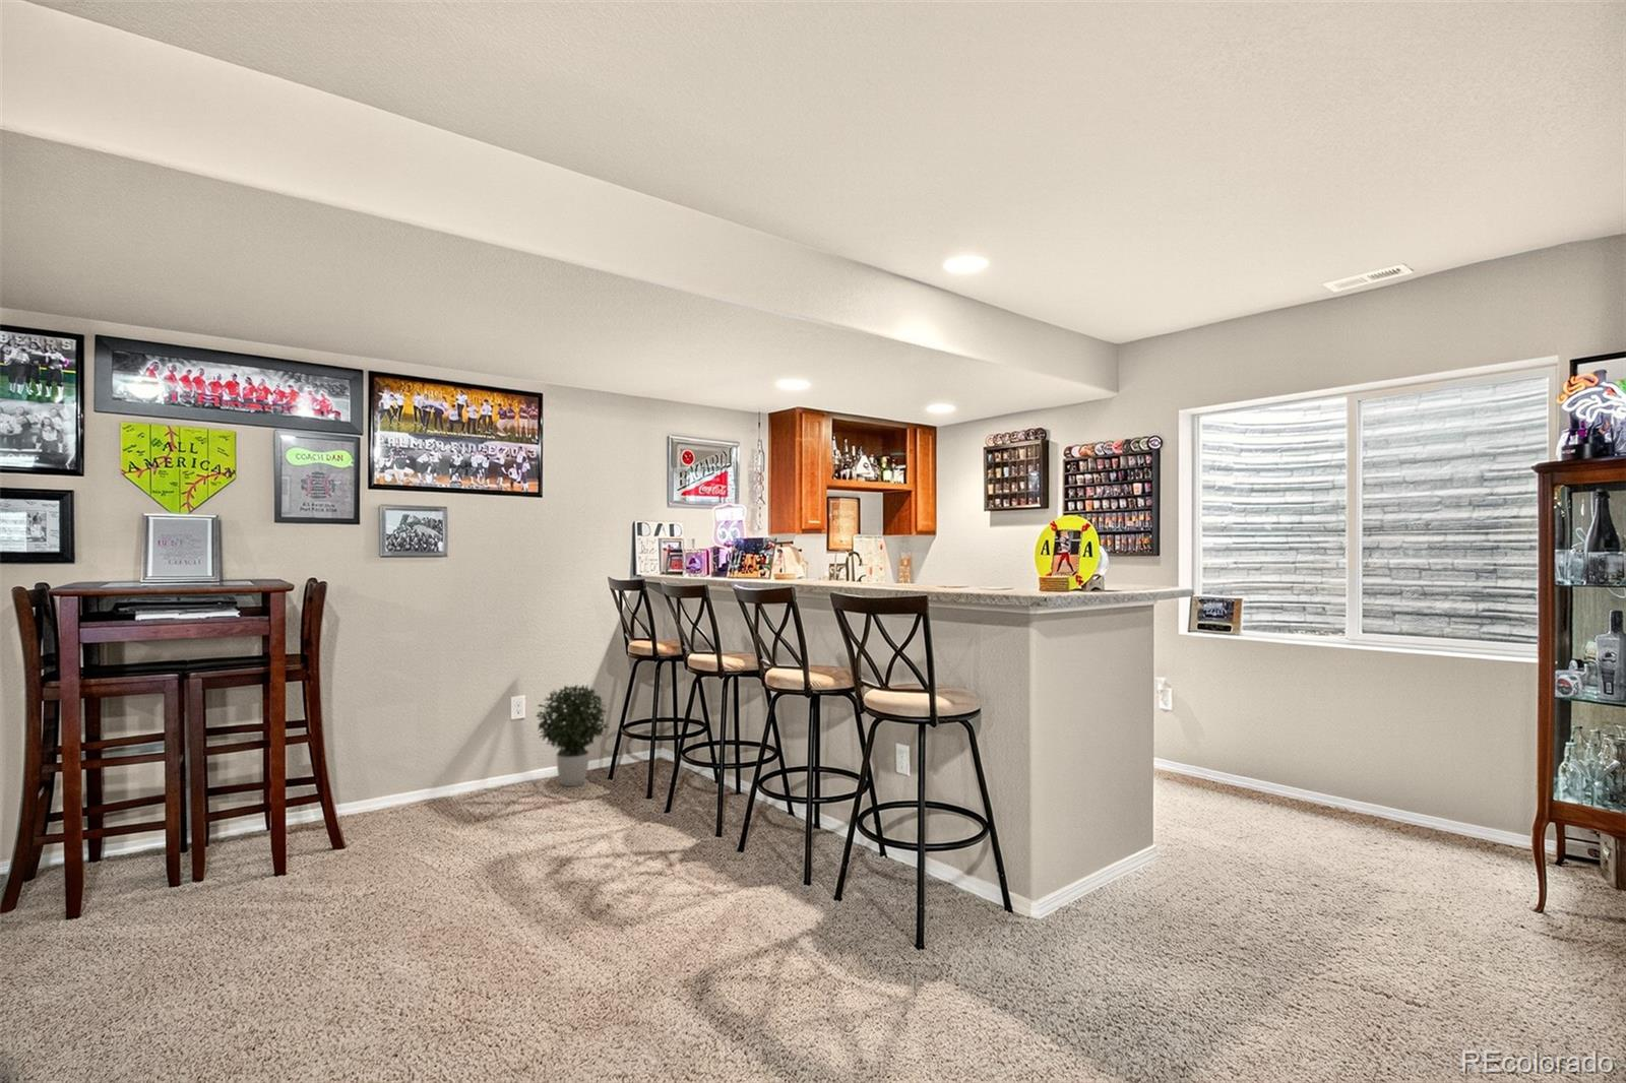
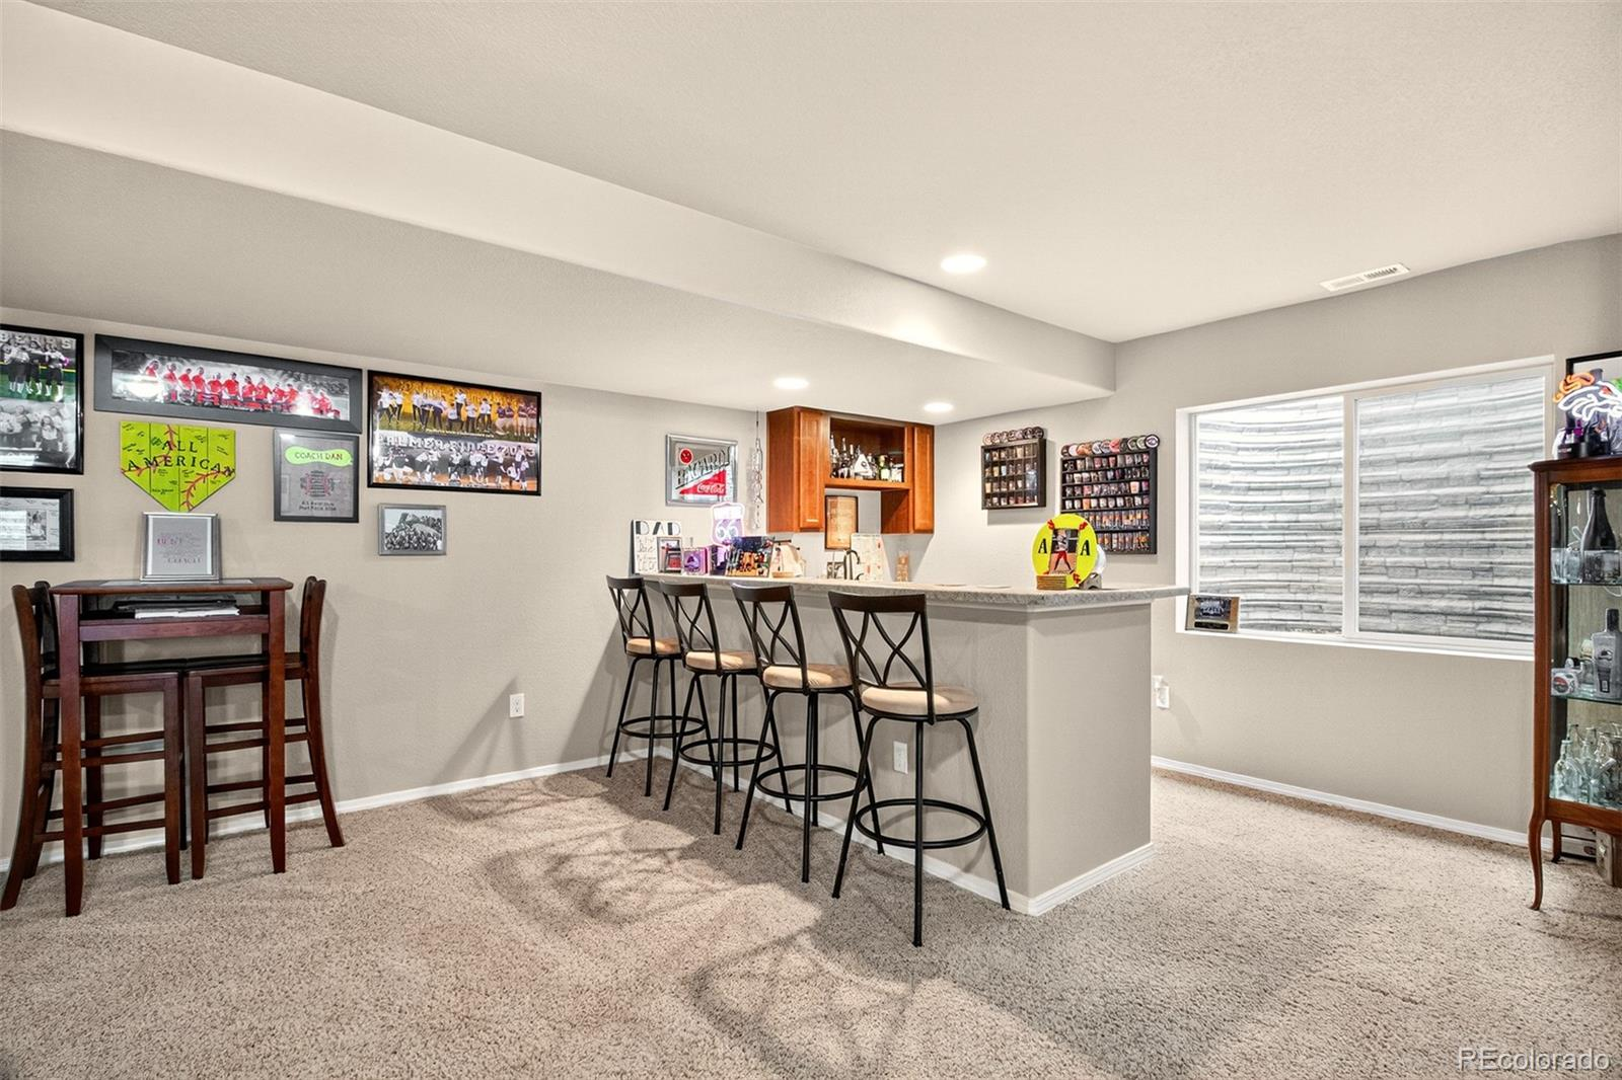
- potted plant [536,684,611,787]
